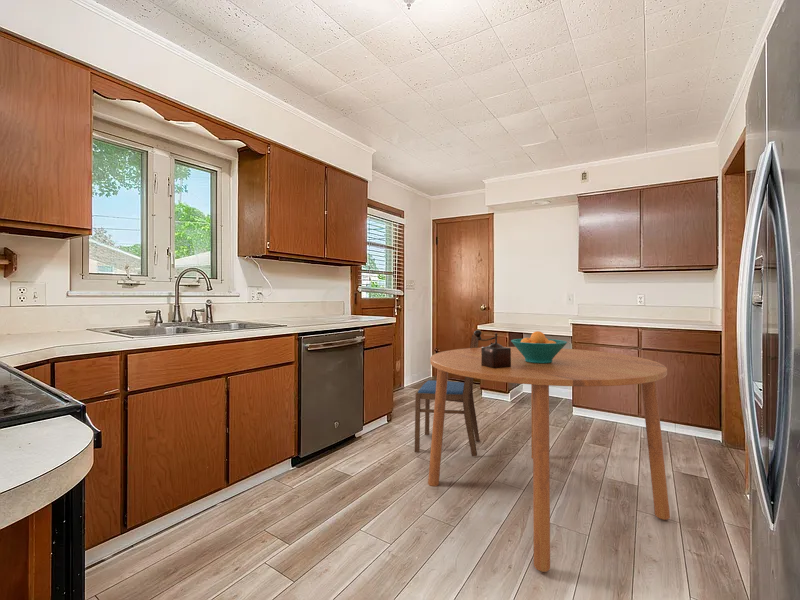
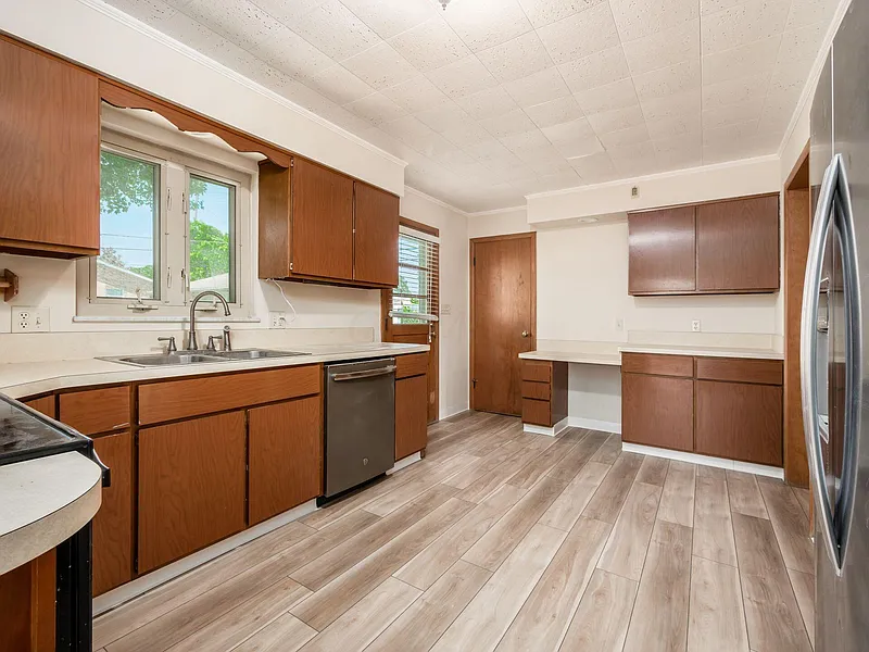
- fruit bowl [510,330,568,363]
- dining chair [414,334,481,457]
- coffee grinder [473,329,511,369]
- dining table [427,346,671,573]
